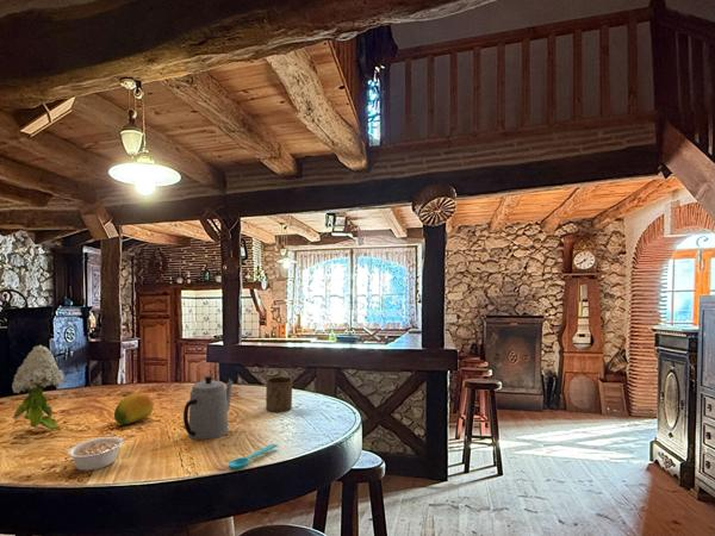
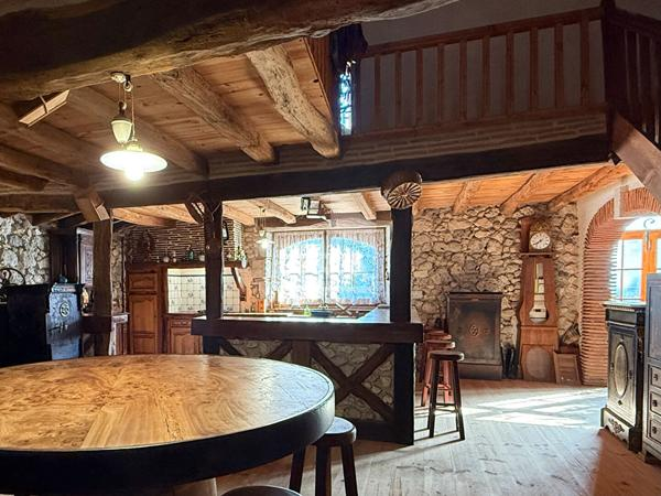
- cup [265,375,294,413]
- fruit [113,392,155,426]
- teapot [182,375,234,441]
- legume [67,434,136,472]
- flower [11,344,66,430]
- spoon [228,443,279,470]
